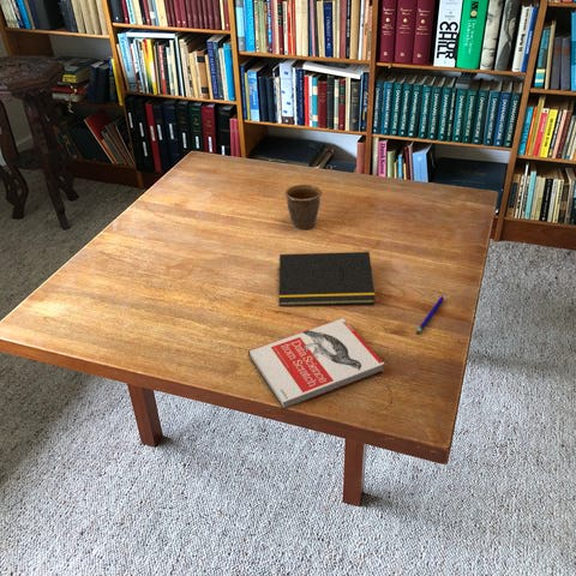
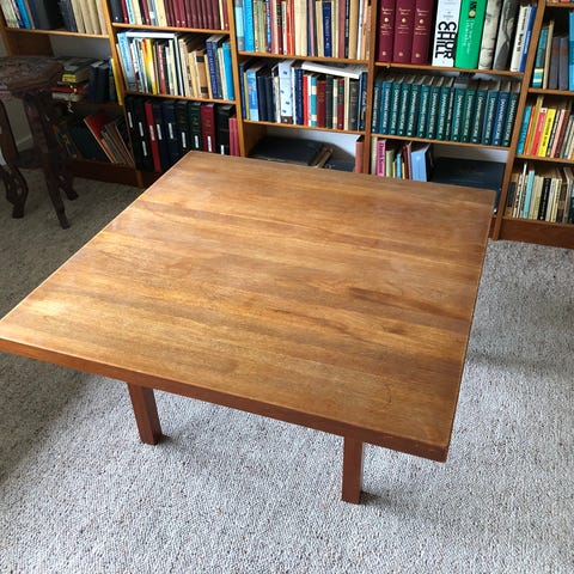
- book [247,317,385,410]
- notepad [277,251,376,307]
- mug [283,184,323,230]
- pen [415,295,445,335]
